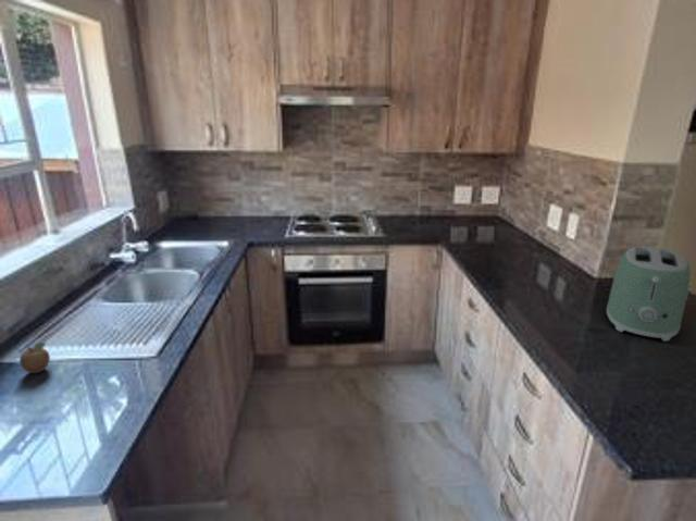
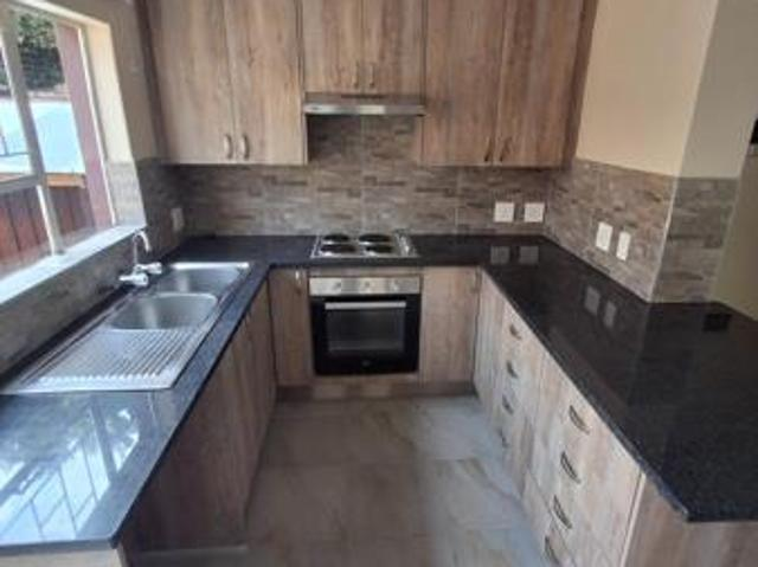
- toaster [606,245,692,343]
- fruit [18,340,51,374]
